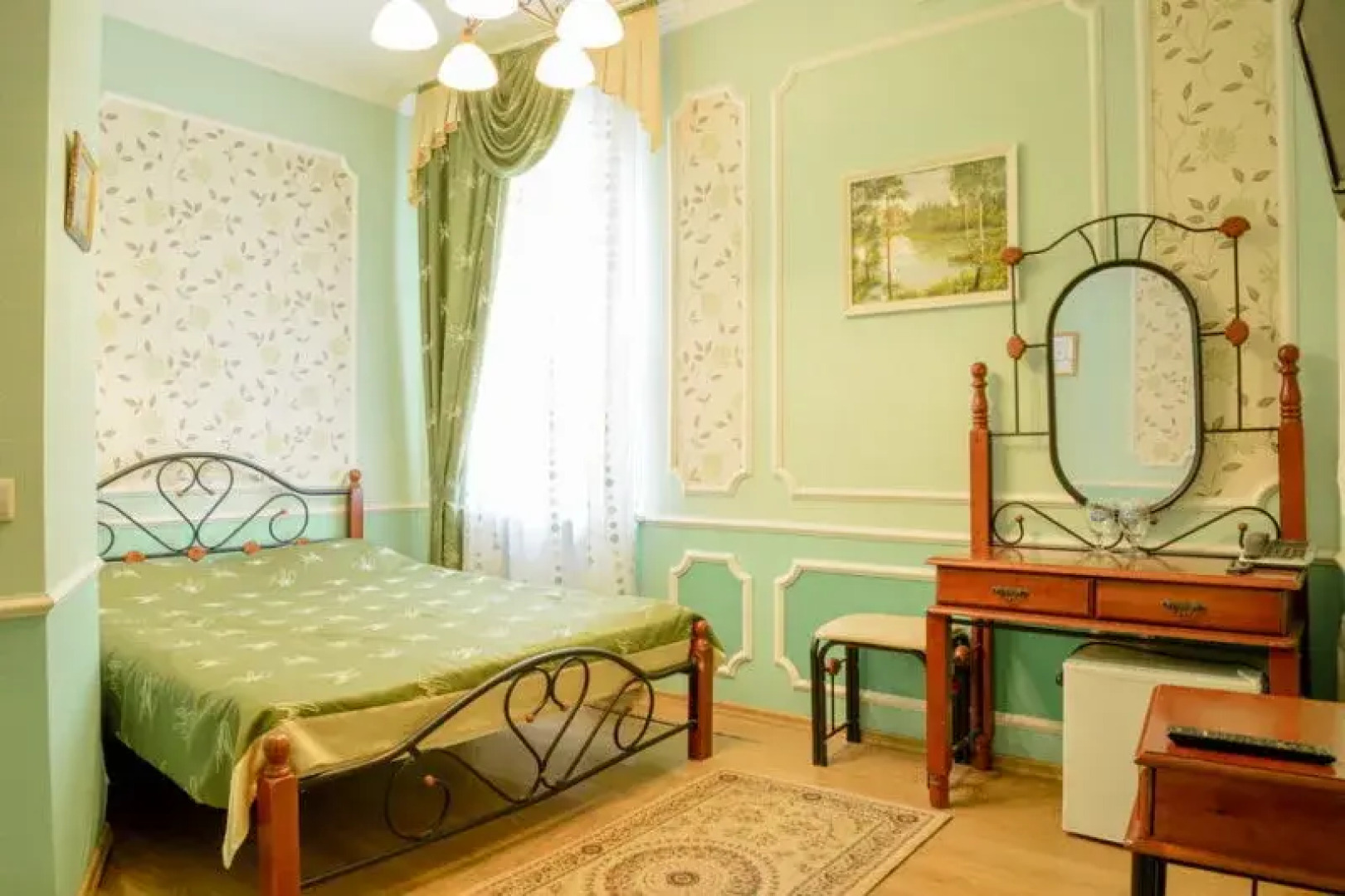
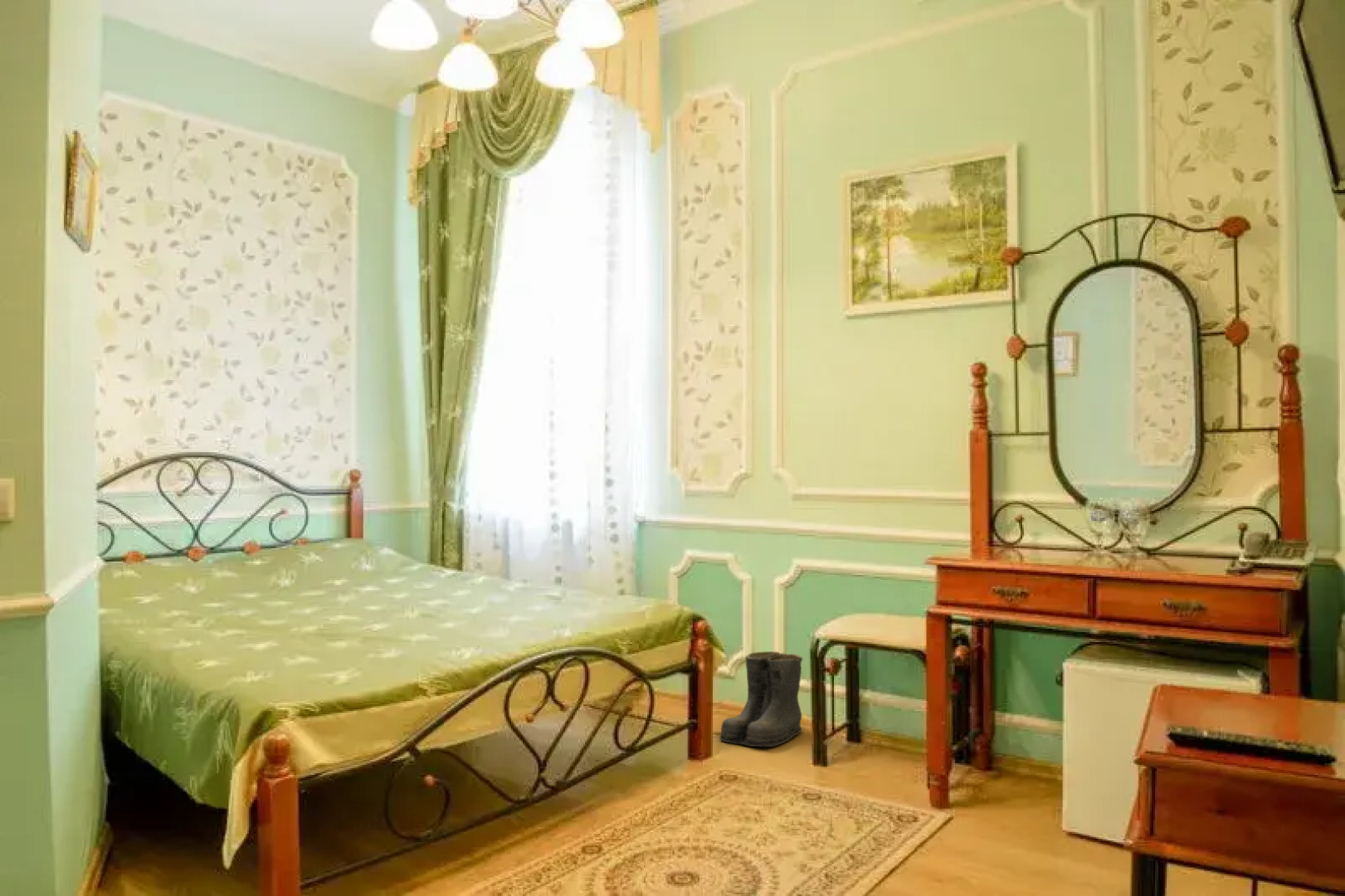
+ boots [718,650,805,748]
